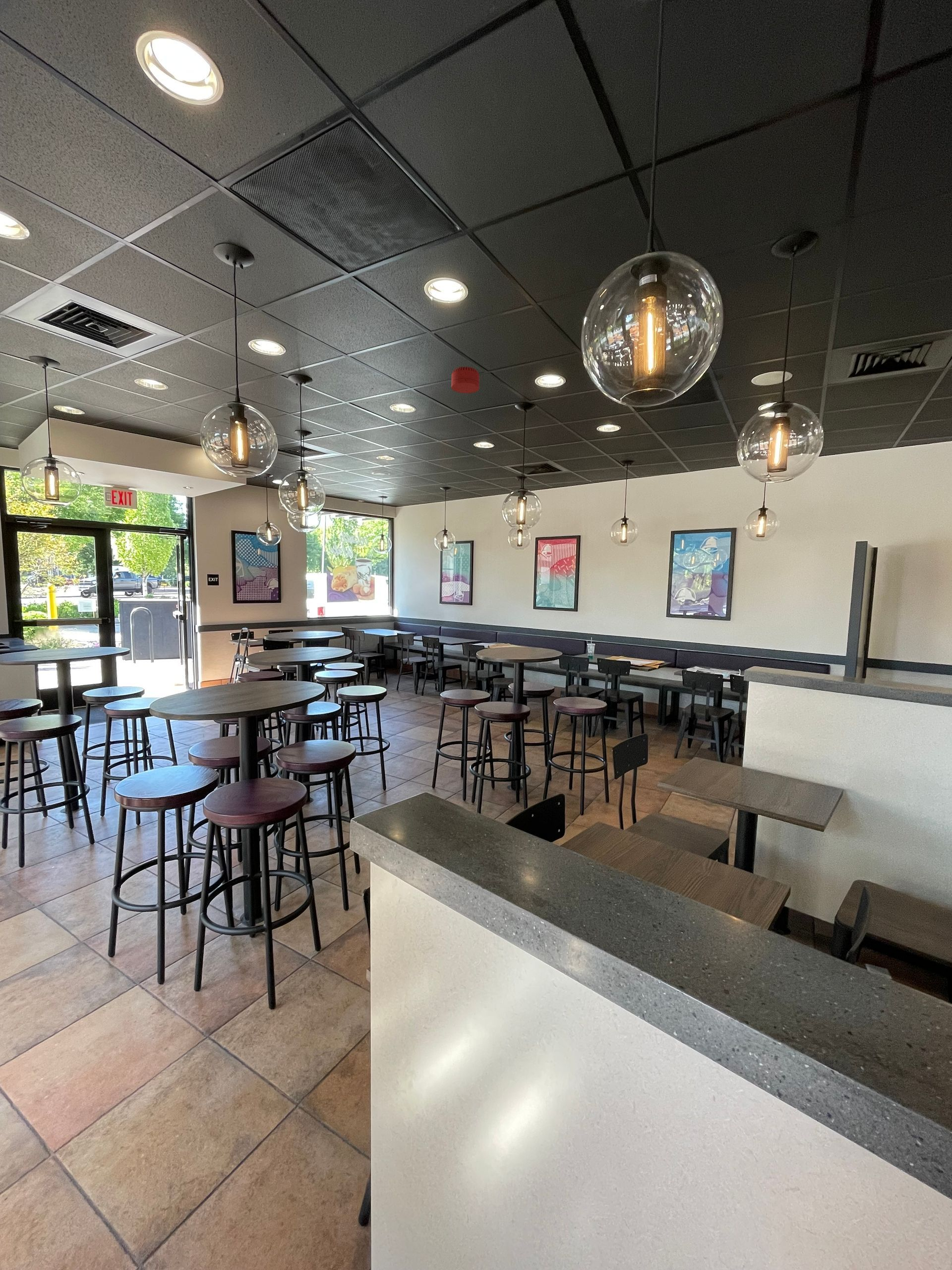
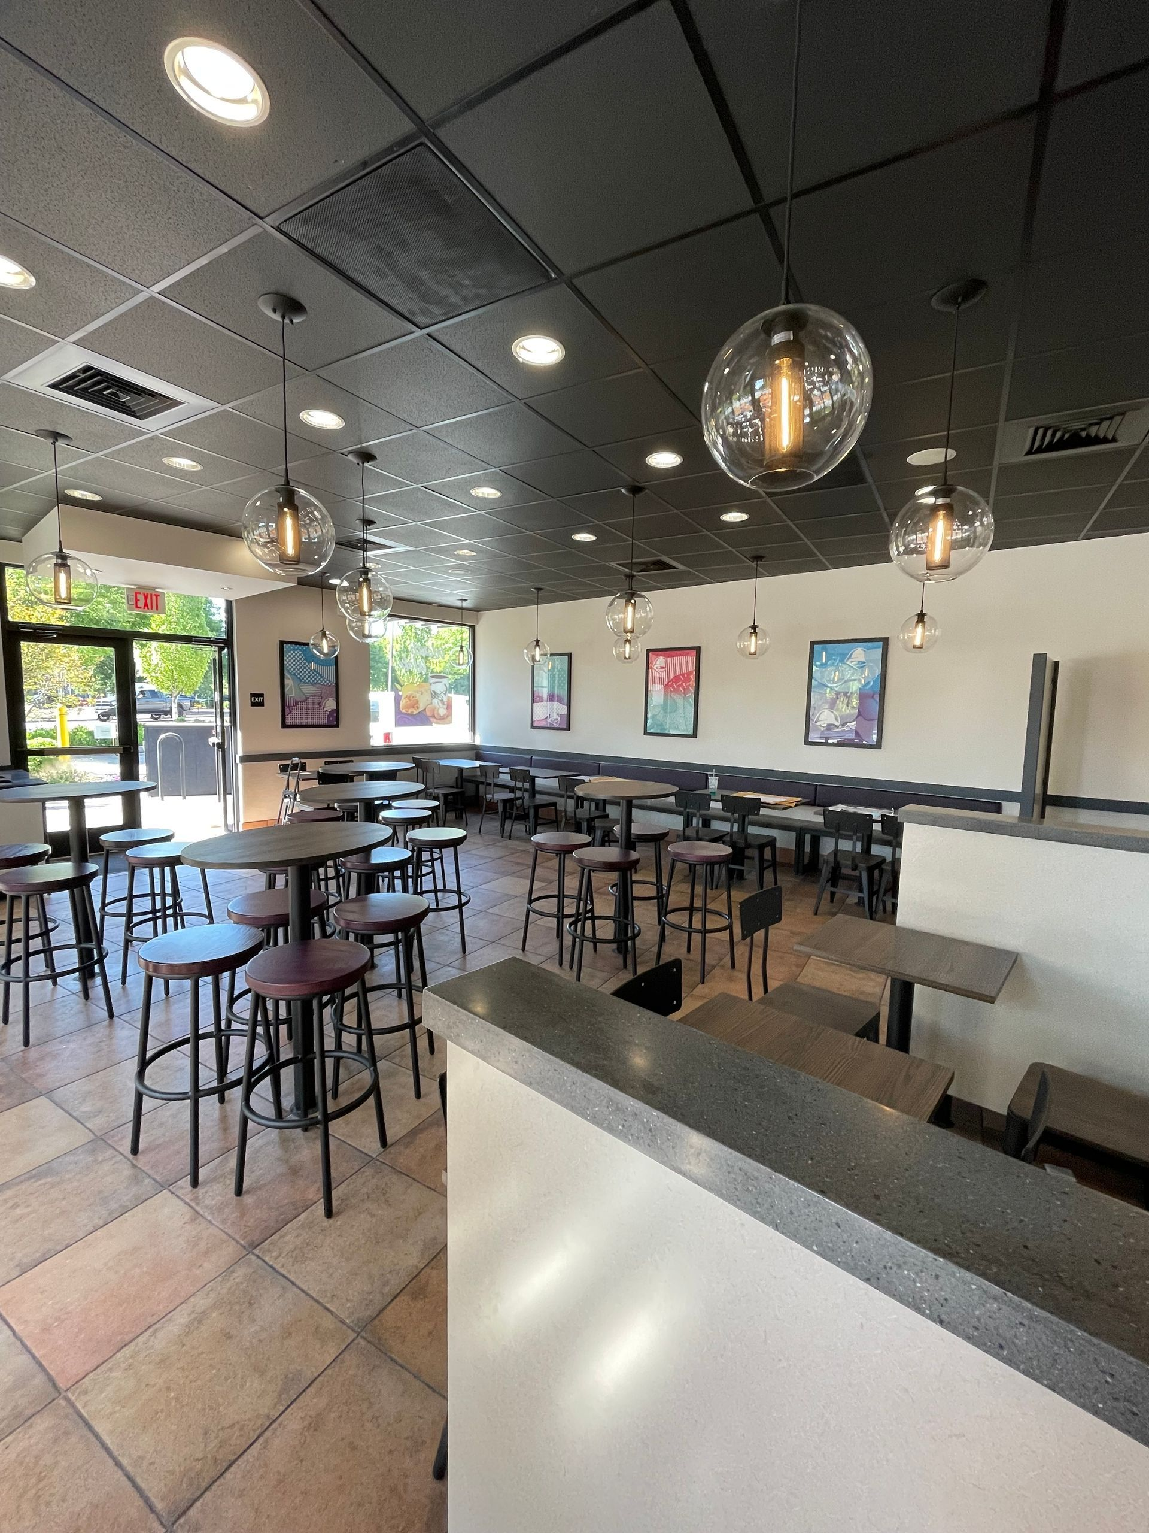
- smoke detector [451,366,480,394]
